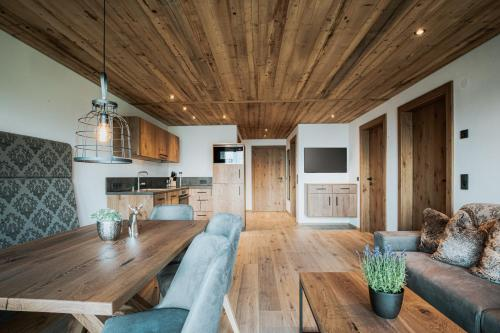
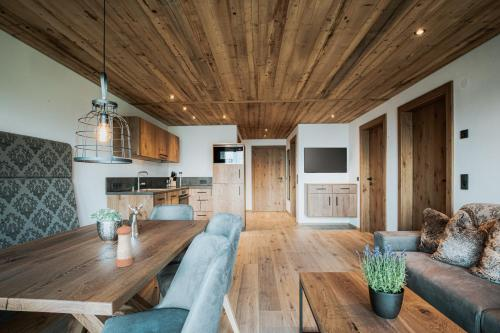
+ pepper shaker [115,224,134,268]
